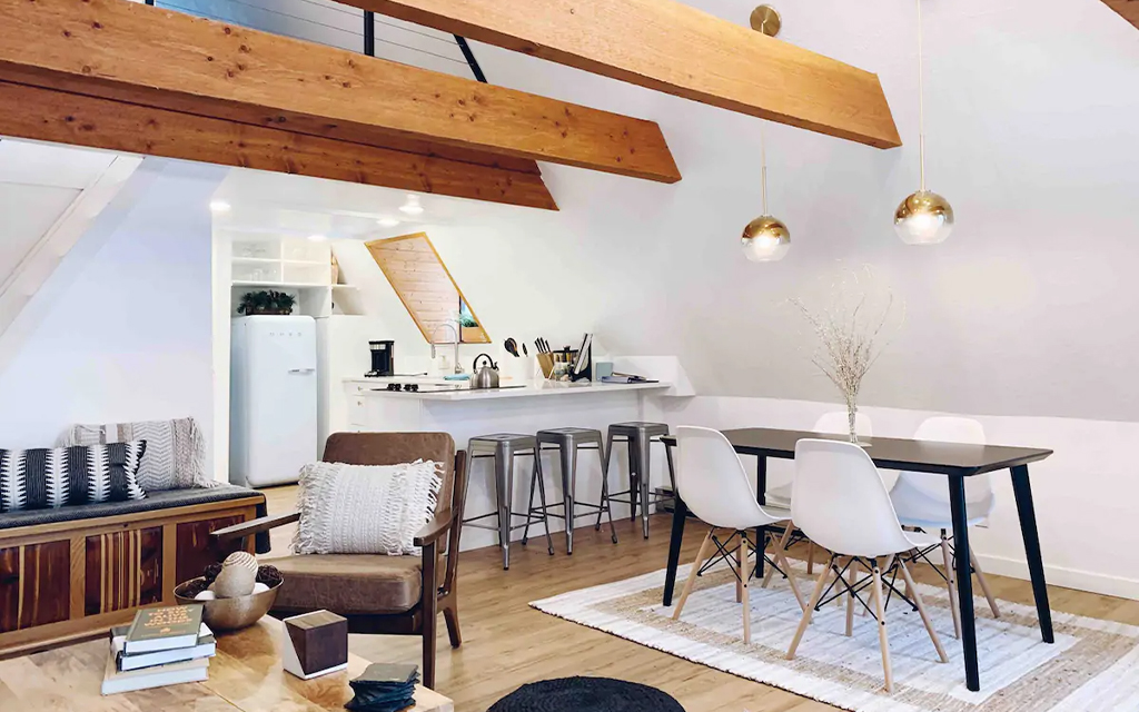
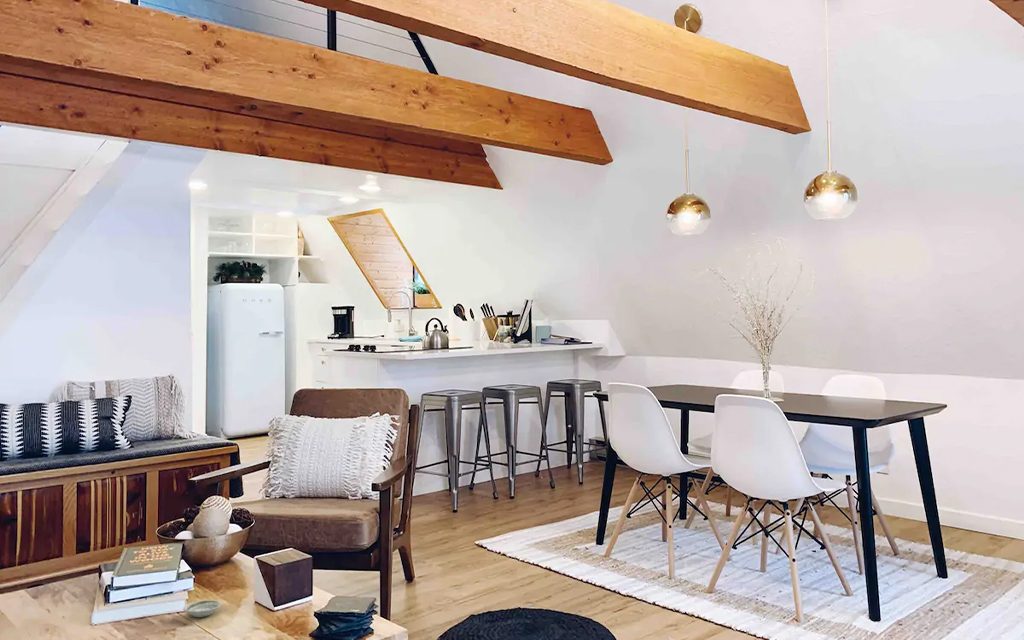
+ saucer [182,599,222,618]
